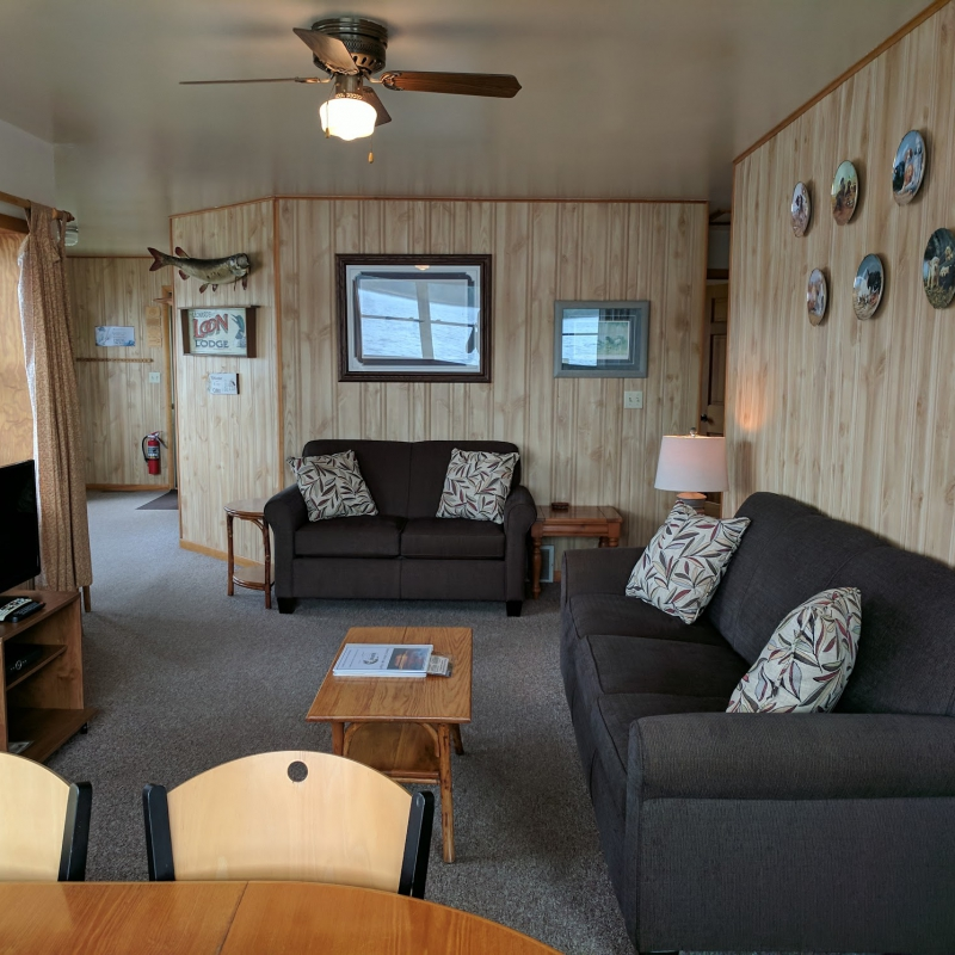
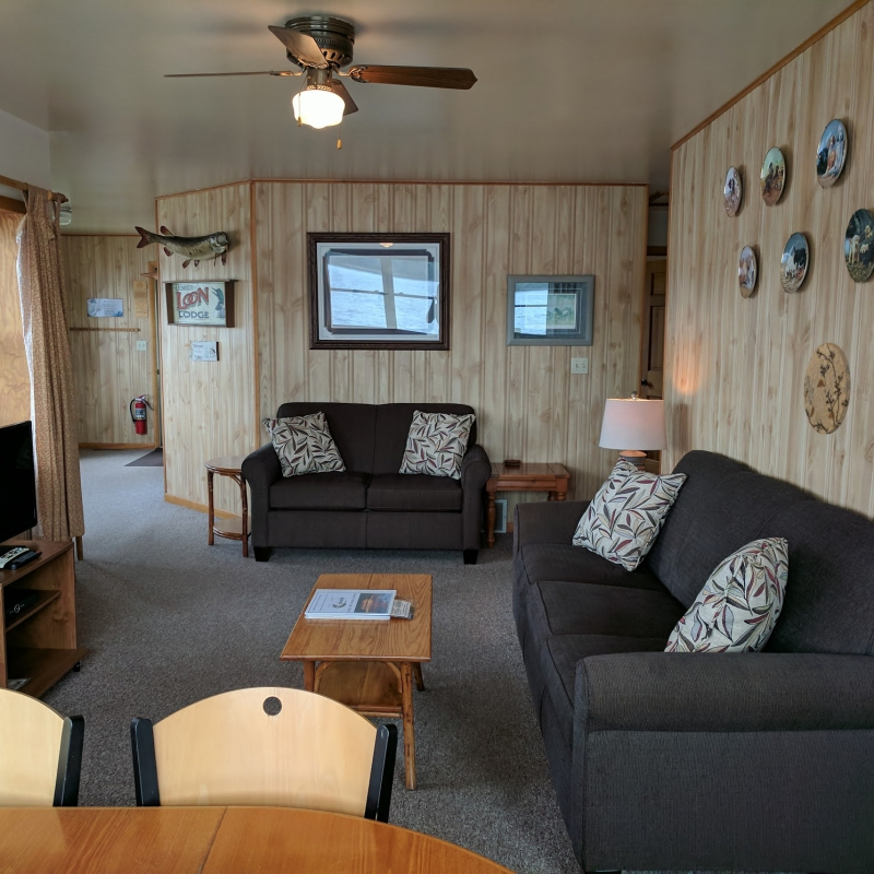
+ decorative plate [803,342,852,435]
